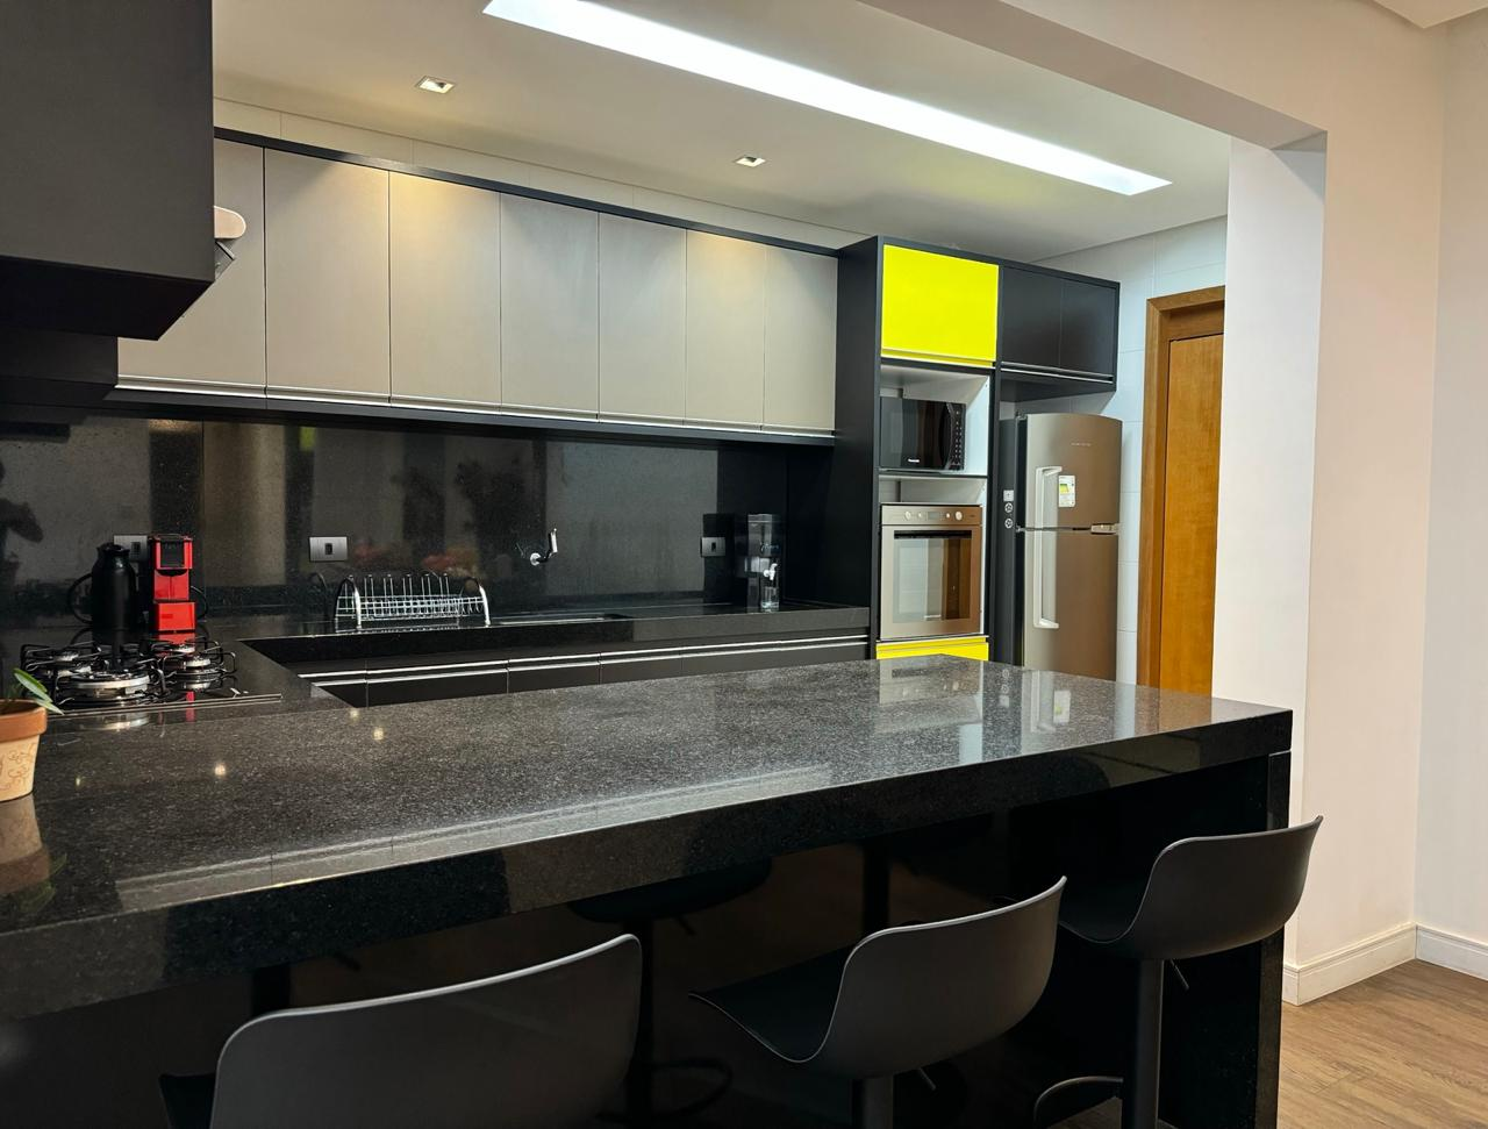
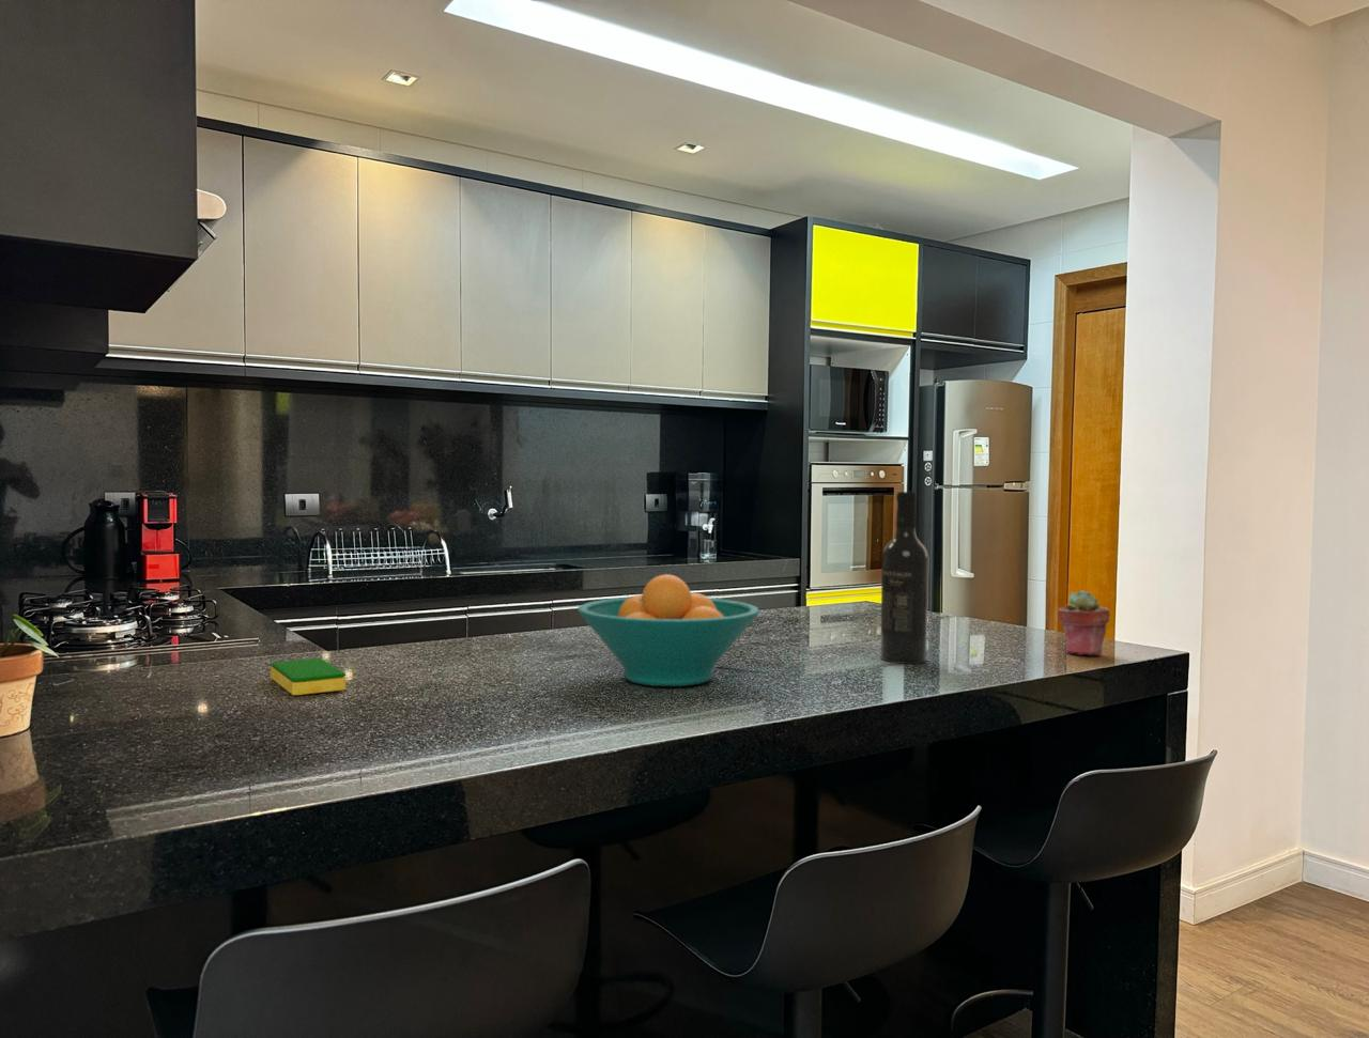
+ fruit bowl [576,574,760,687]
+ wine bottle [879,491,929,665]
+ dish sponge [269,657,347,697]
+ potted succulent [1057,589,1112,656]
